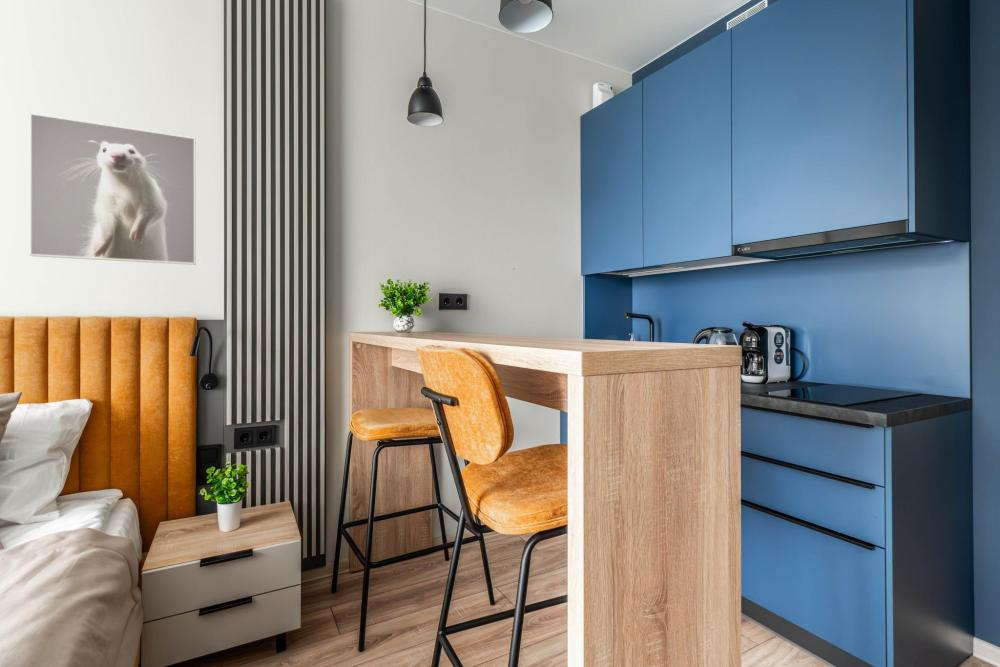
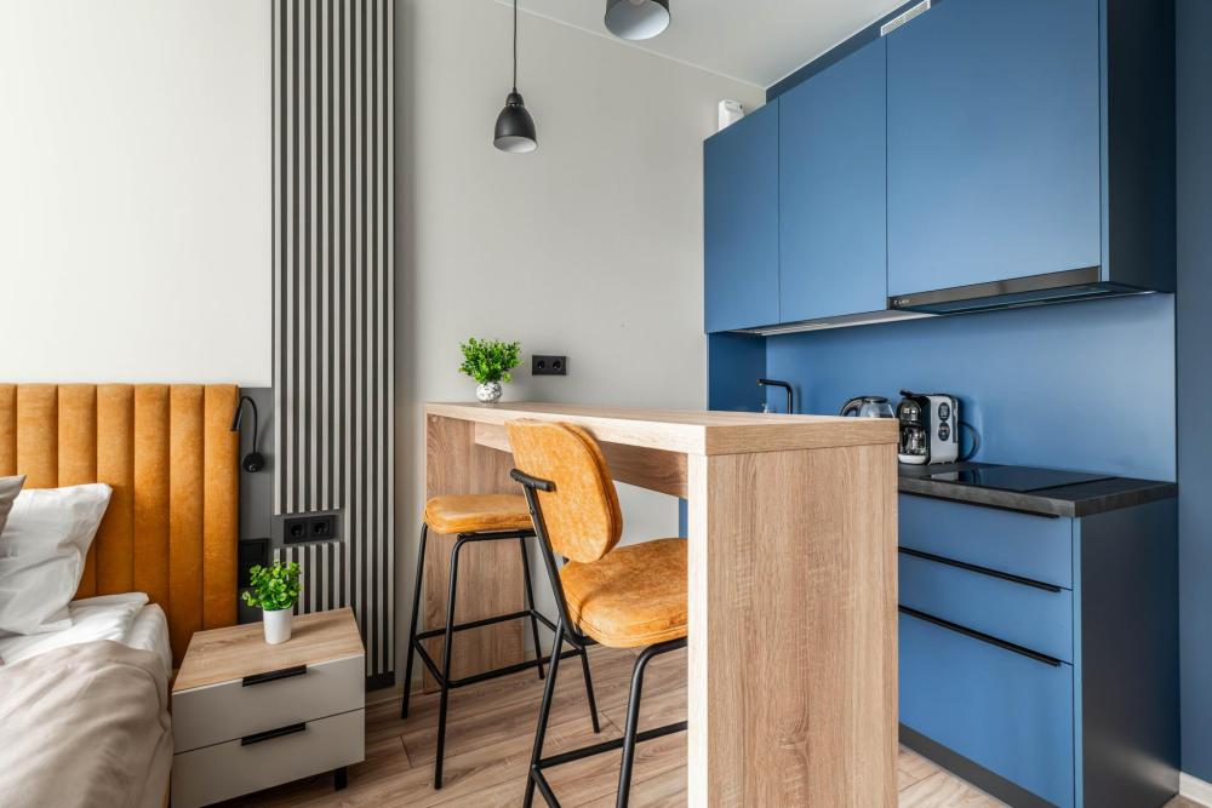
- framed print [29,112,197,266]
